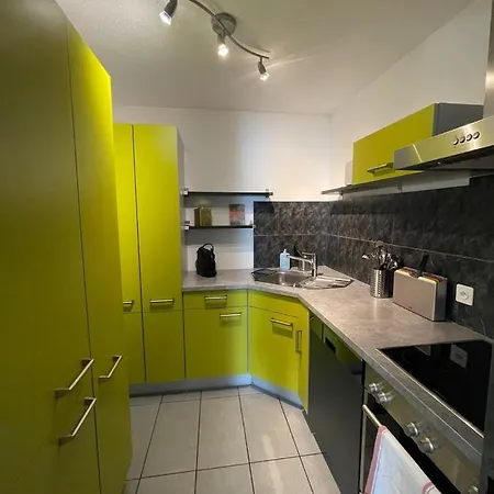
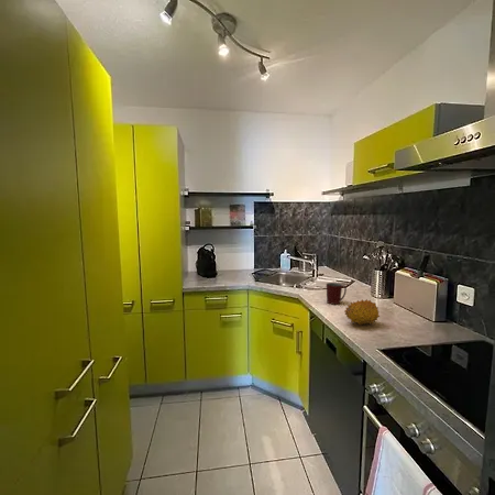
+ fruit [343,298,381,326]
+ mug [326,282,348,306]
